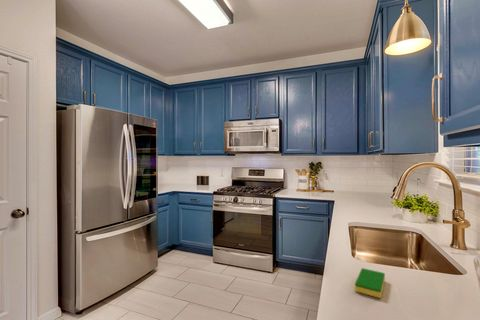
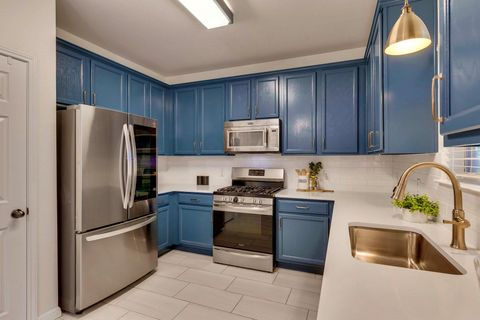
- dish sponge [354,267,386,299]
